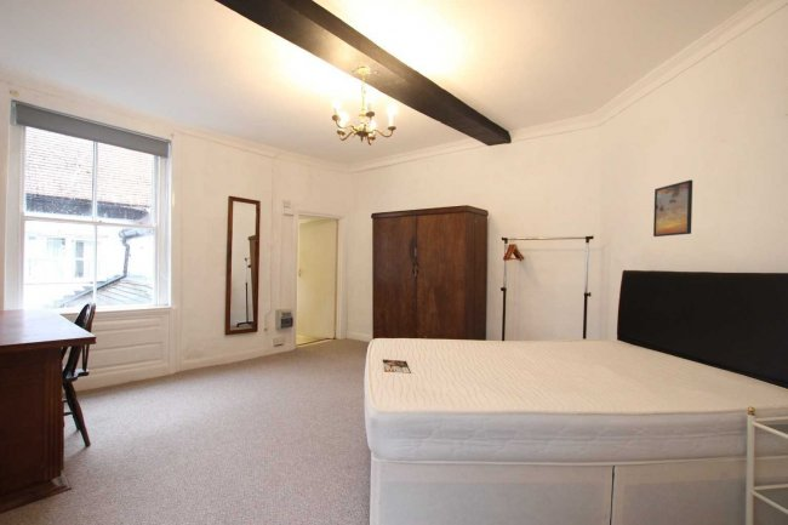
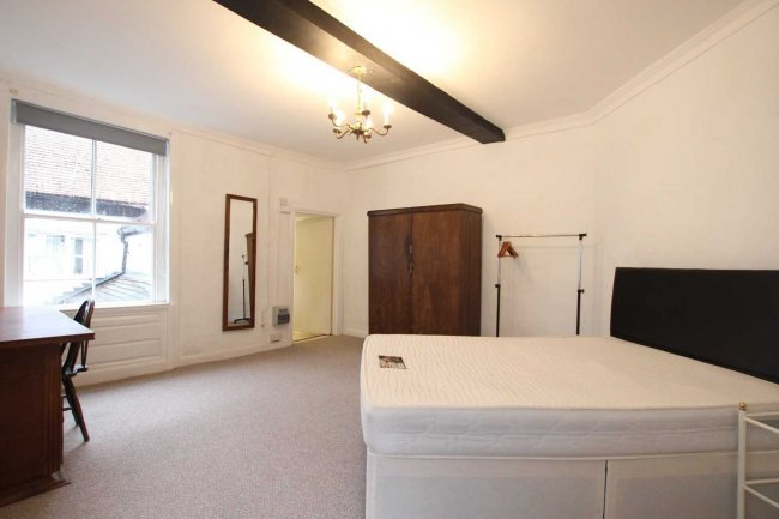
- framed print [652,178,693,238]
